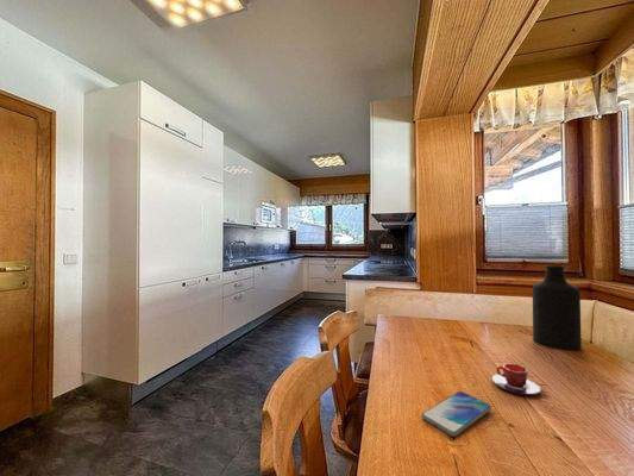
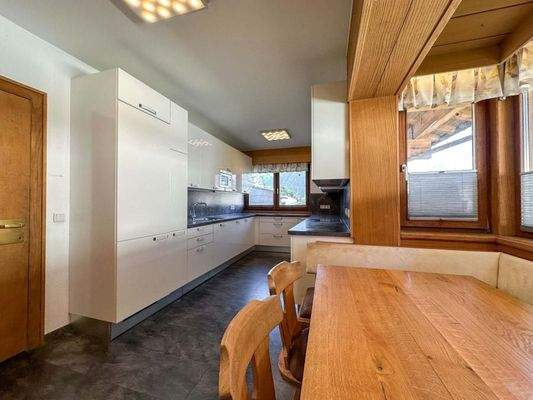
- bottle [532,264,583,351]
- smartphone [420,390,492,438]
- teacup [491,363,542,396]
